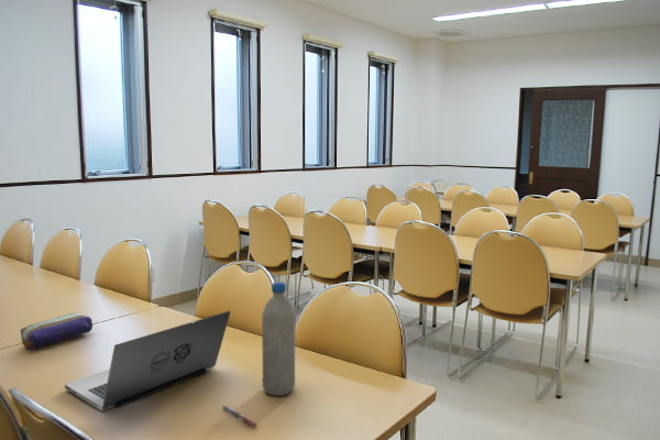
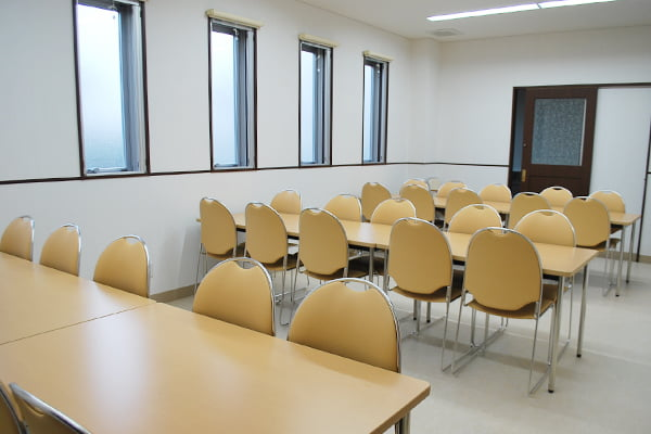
- laptop [64,310,232,411]
- water bottle [261,280,296,397]
- pen [222,405,258,428]
- pencil case [20,312,94,350]
